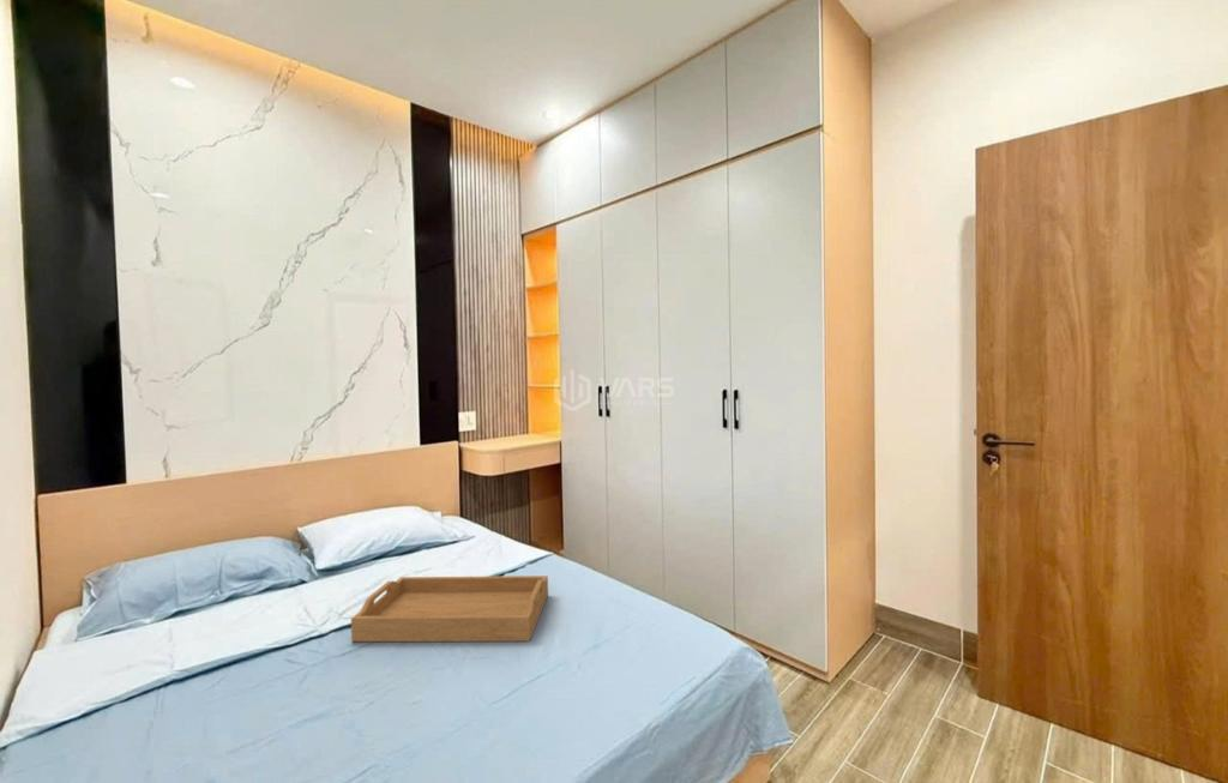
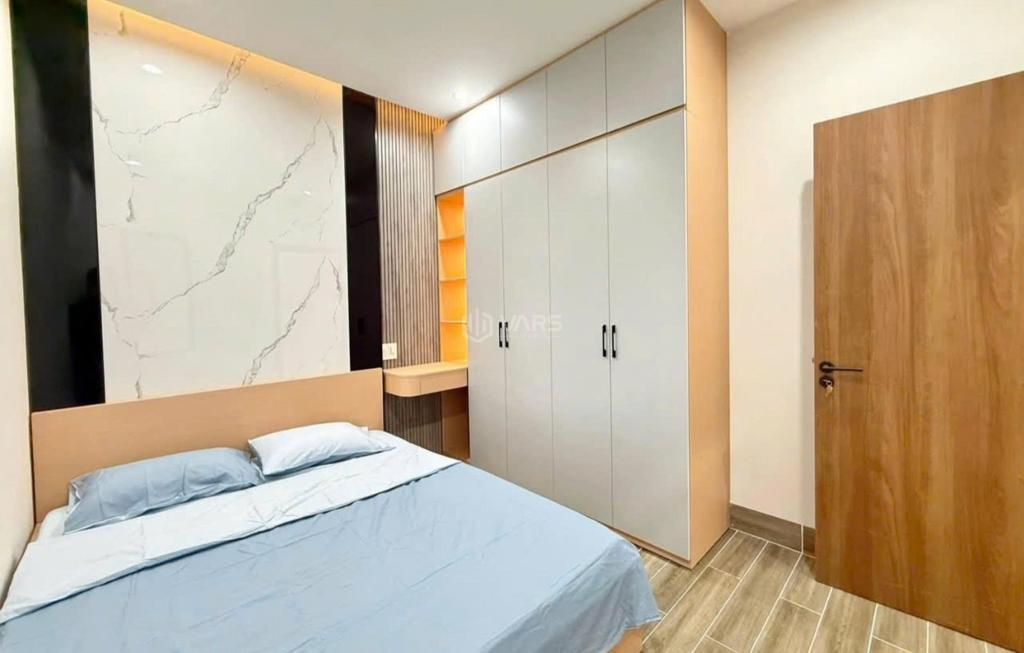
- serving tray [350,574,549,643]
